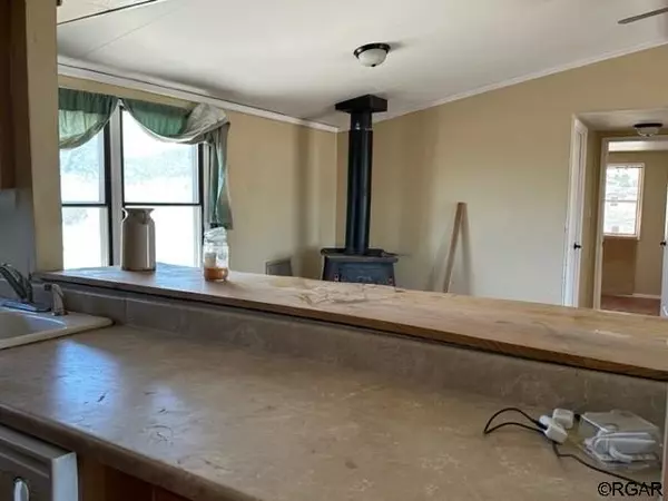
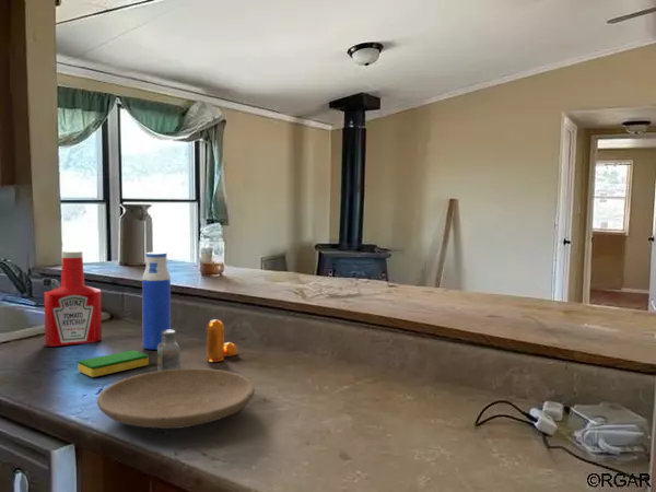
+ saltshaker [156,329,181,372]
+ water bottle [141,251,172,351]
+ plate [96,367,256,430]
+ pepper shaker [206,318,238,363]
+ dish sponge [77,349,150,378]
+ soap bottle [44,249,103,348]
